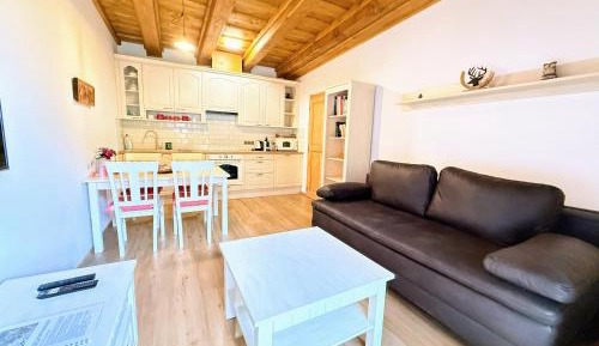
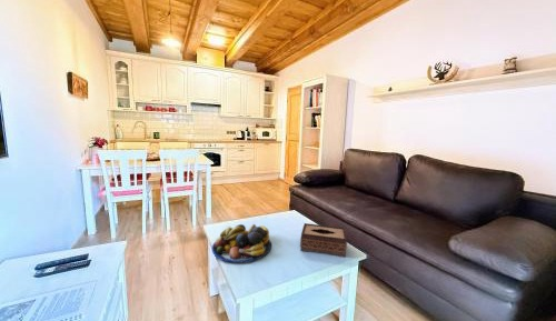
+ fruit bowl [211,223,272,264]
+ tissue box [299,222,348,258]
